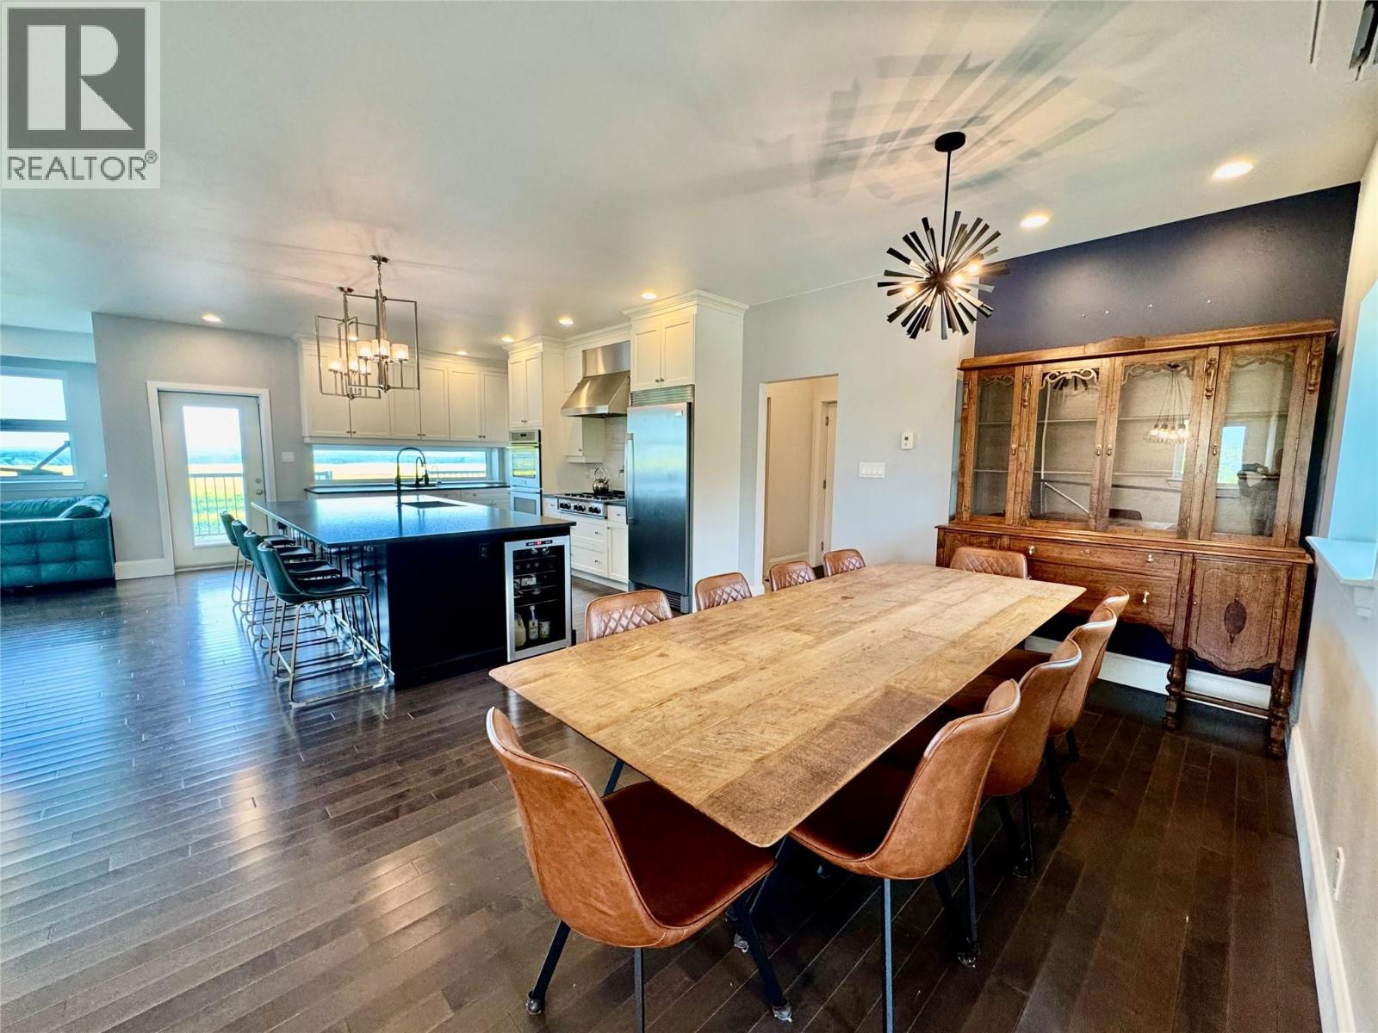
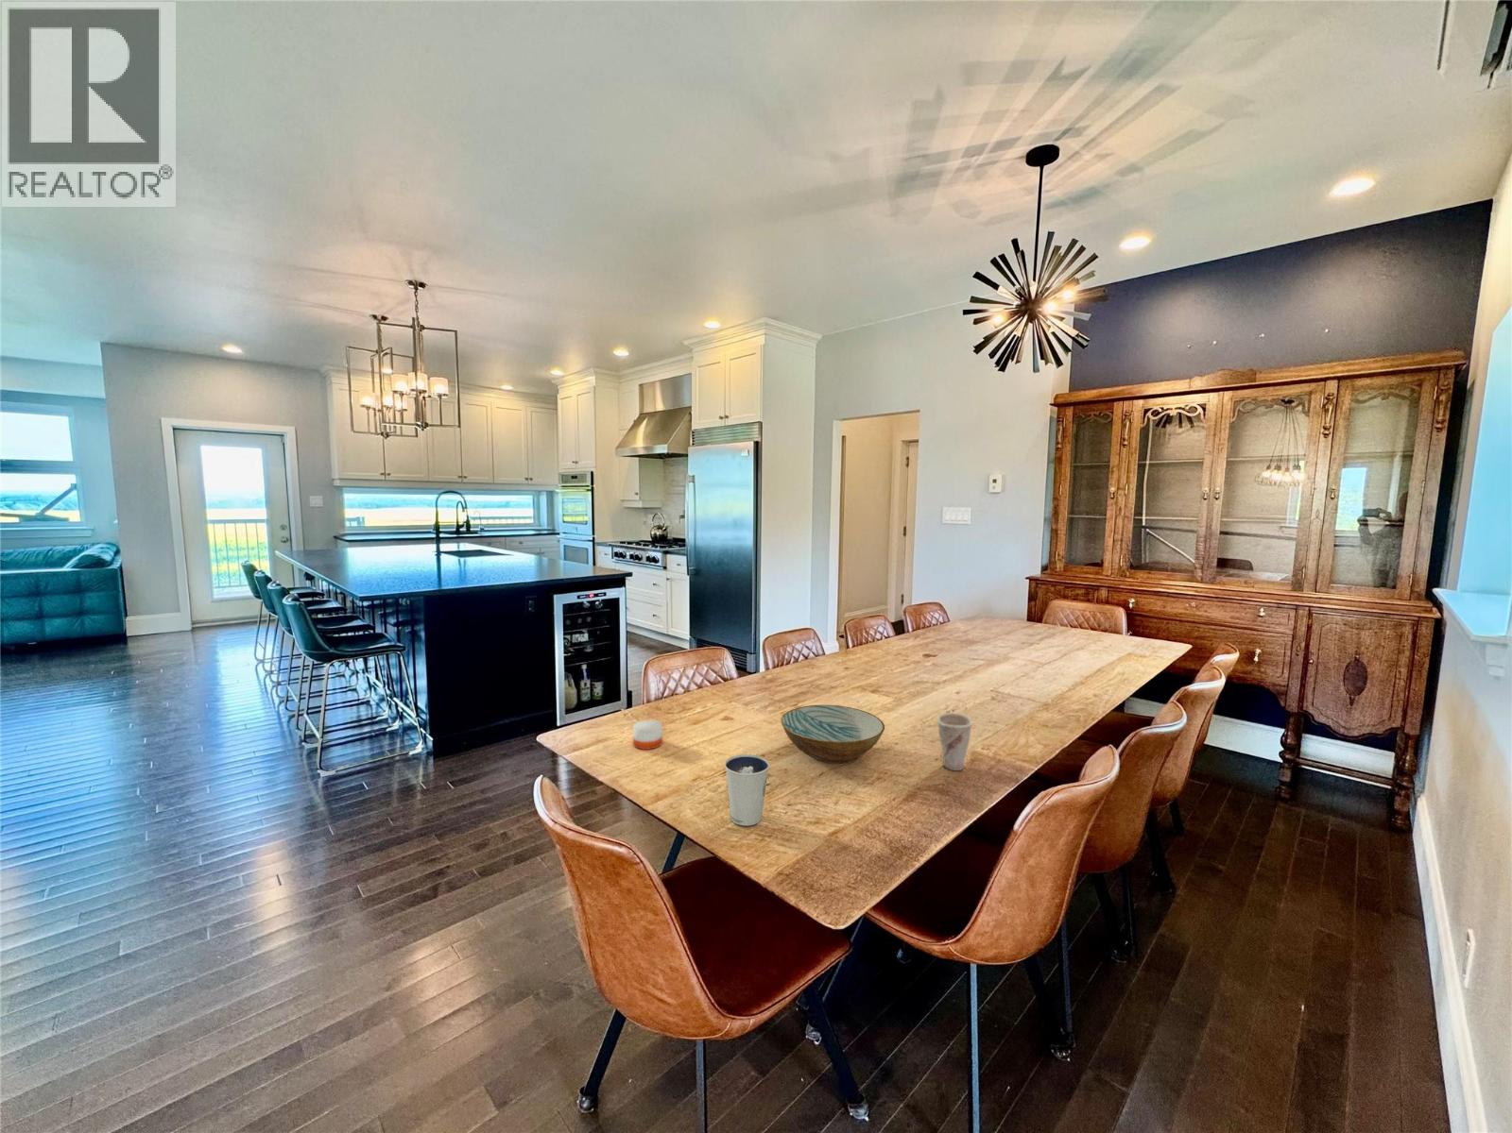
+ candle [632,720,663,751]
+ cup [936,712,974,771]
+ dixie cup [724,753,770,826]
+ bowl [780,703,886,764]
